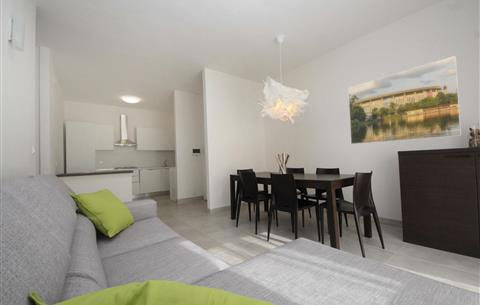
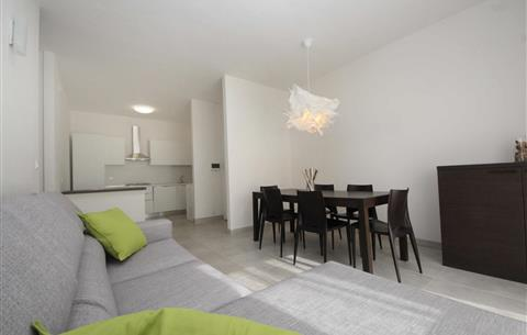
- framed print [347,55,462,145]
